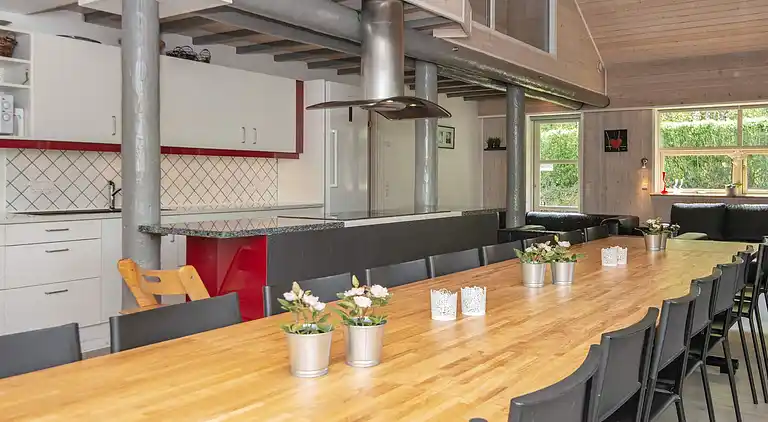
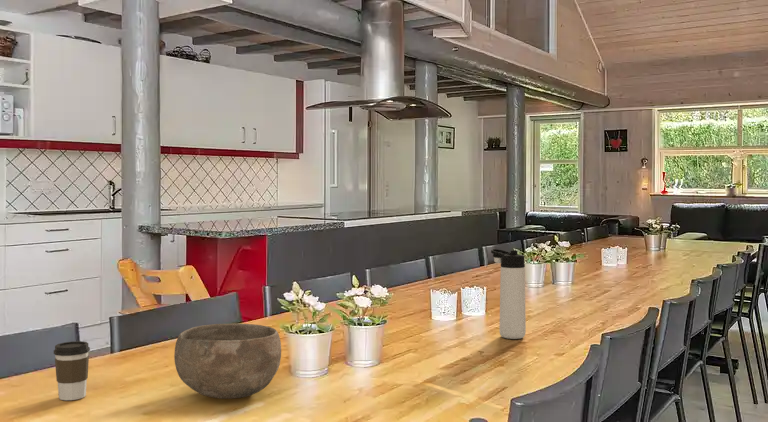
+ thermos bottle [490,248,527,340]
+ bowl [173,322,282,400]
+ coffee cup [53,340,91,401]
